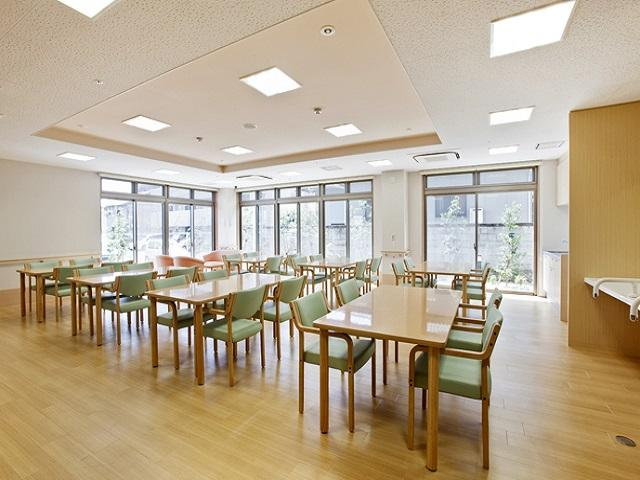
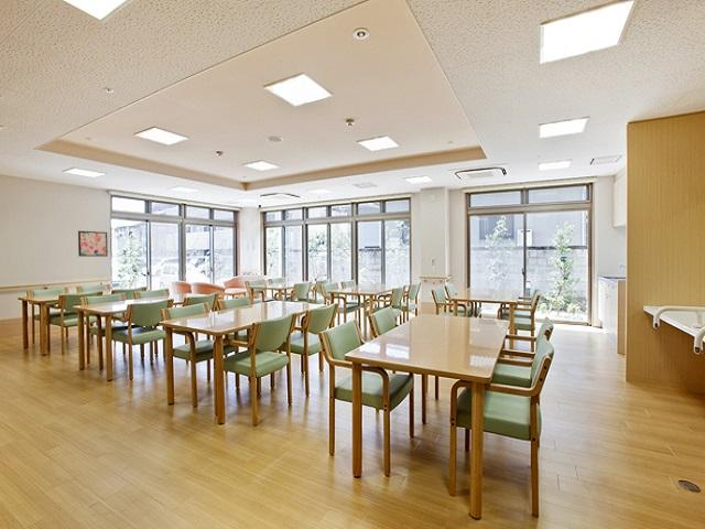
+ wall art [77,230,109,258]
